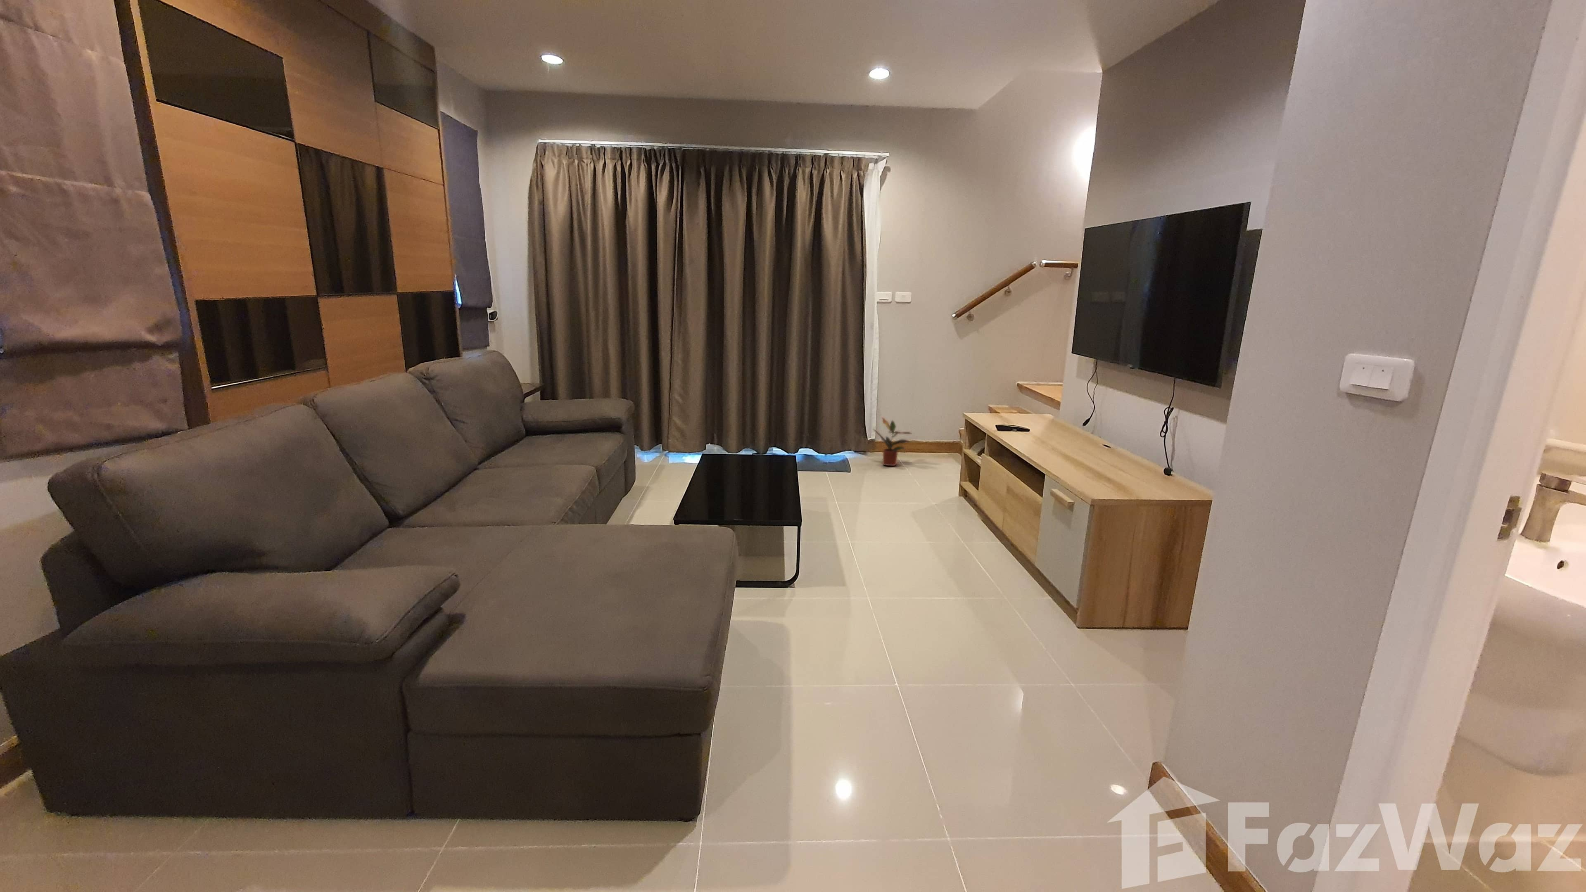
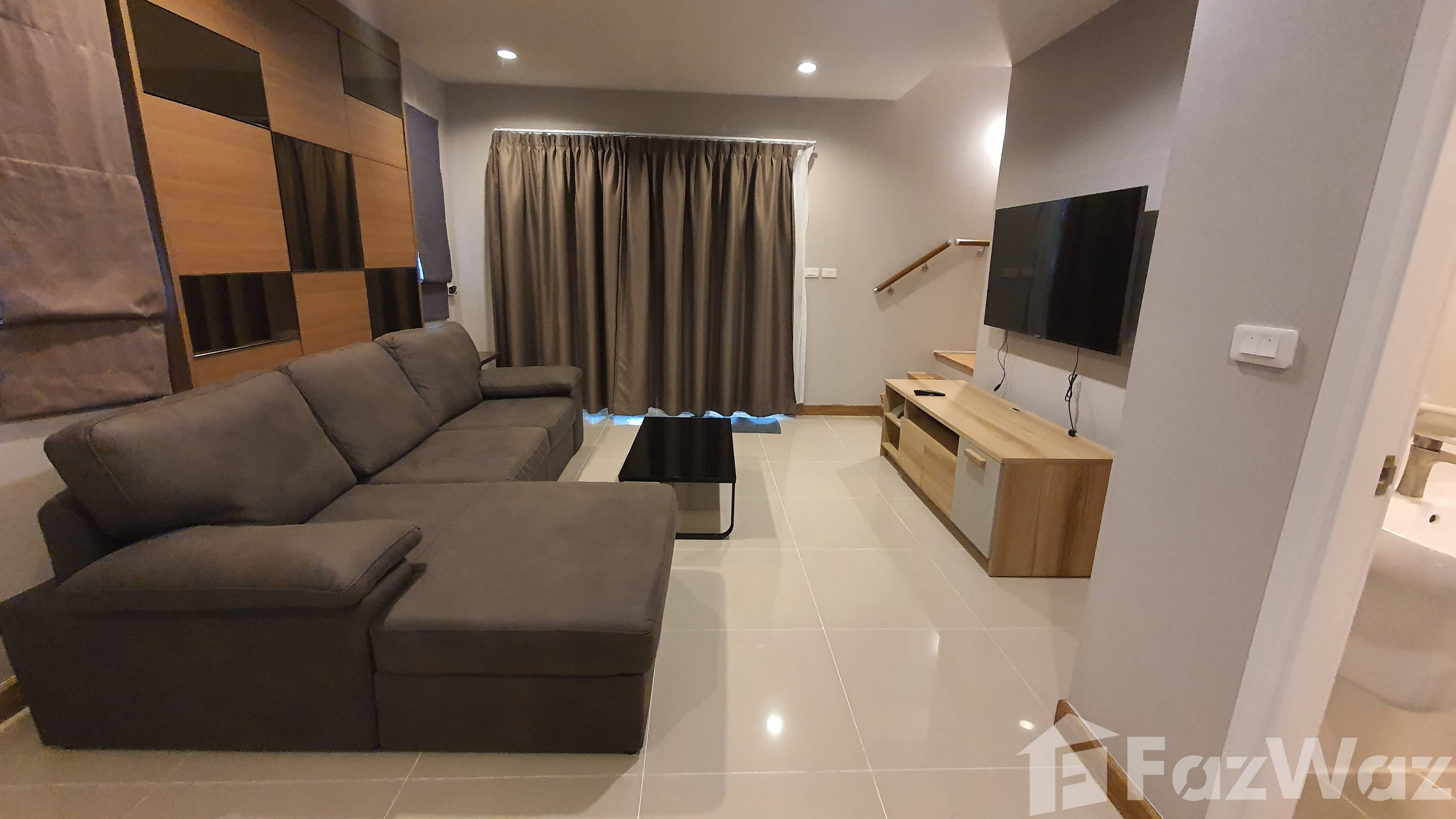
- potted plant [873,416,912,466]
